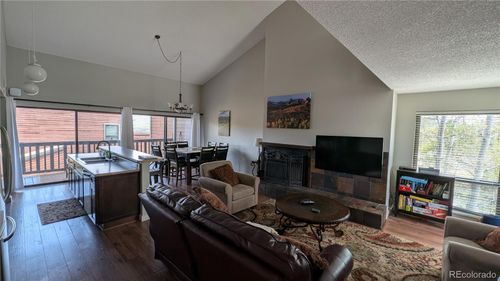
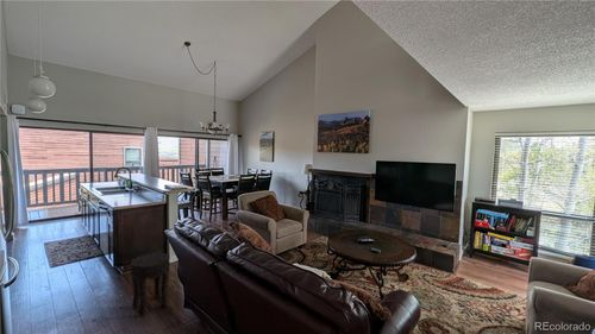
+ side table [130,252,171,317]
